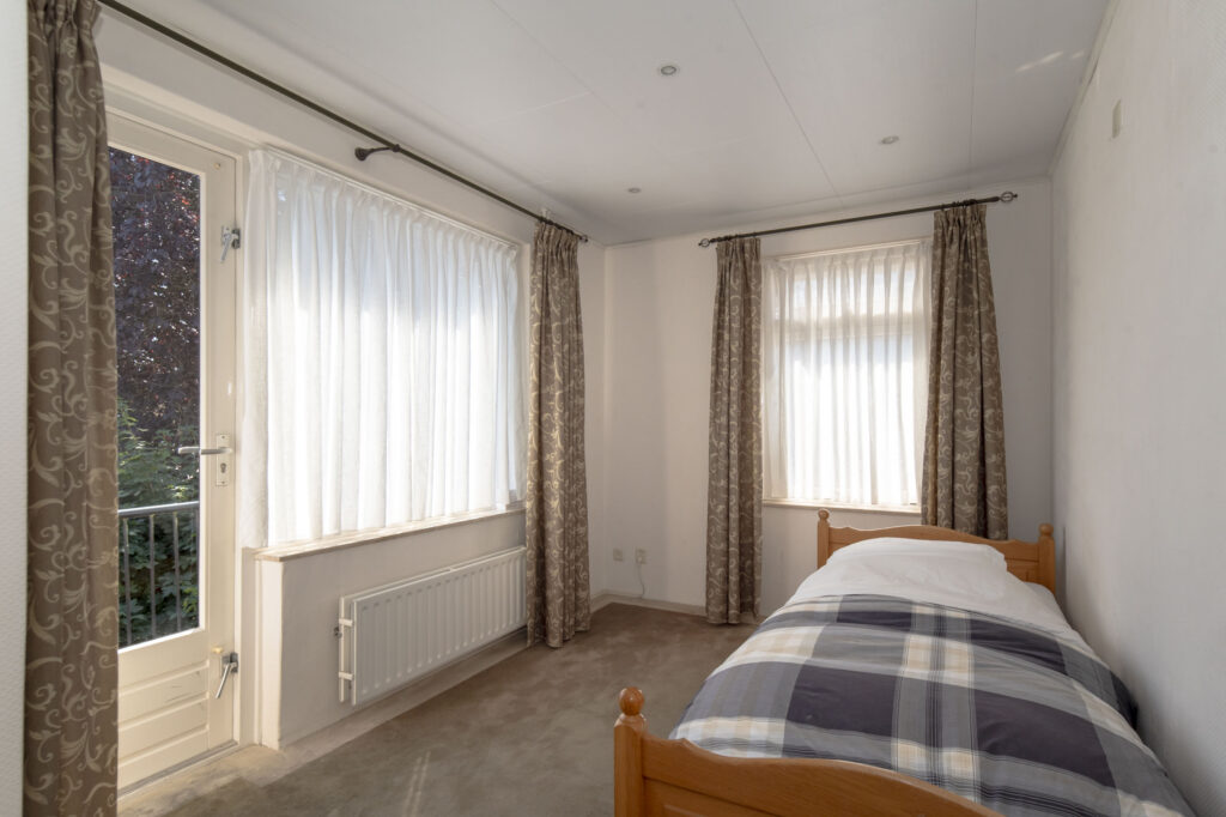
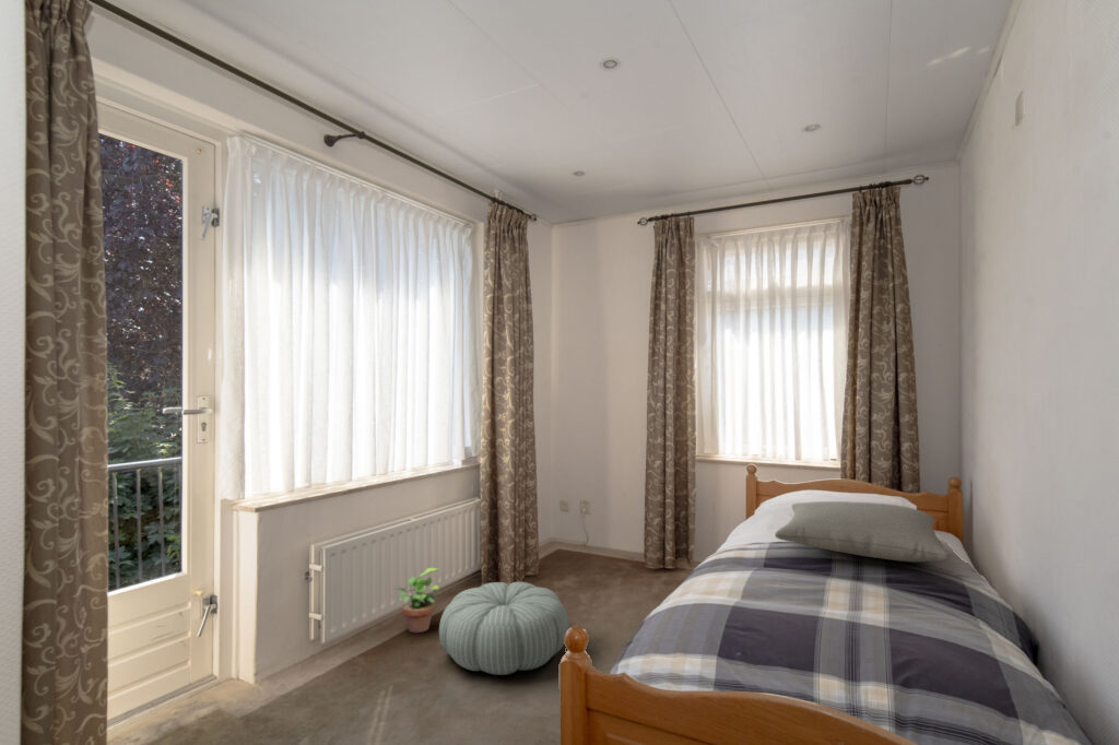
+ pillow [774,500,951,563]
+ potted plant [394,567,443,634]
+ pouf [438,581,570,676]
